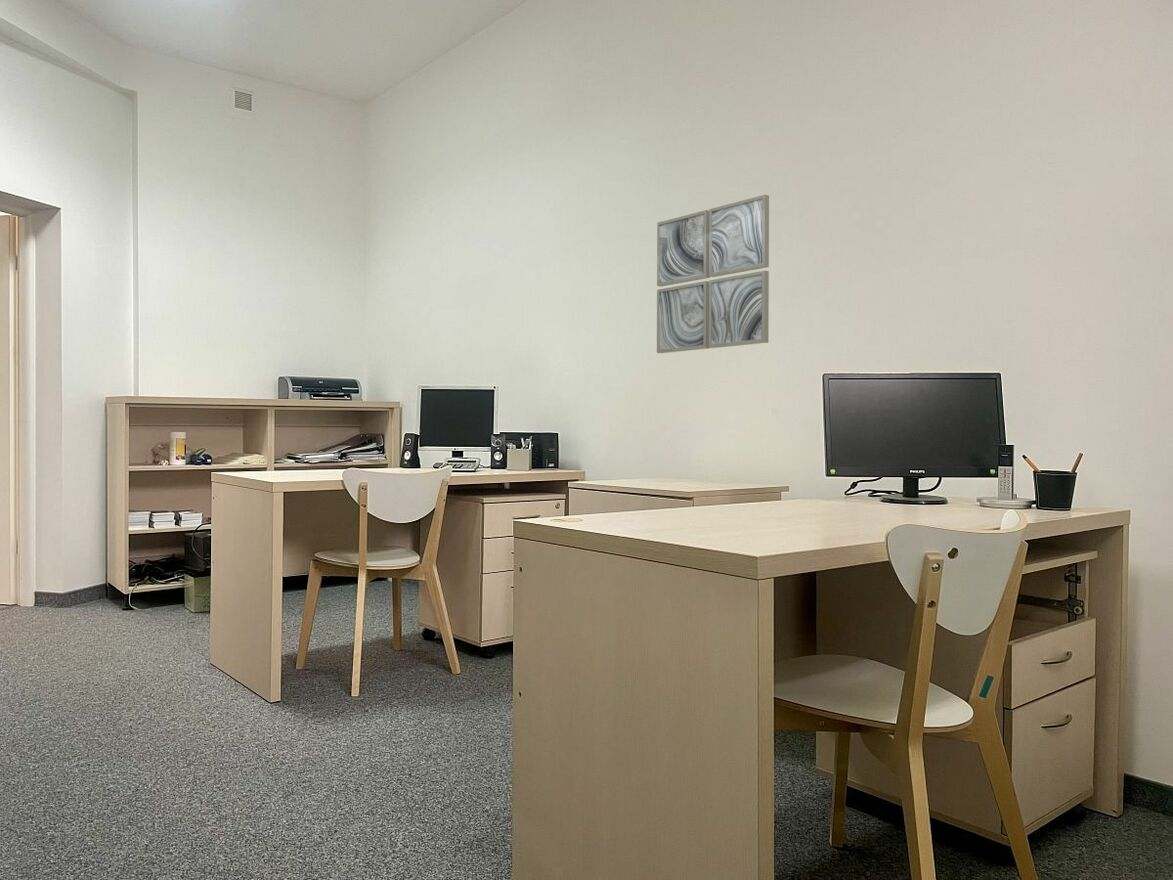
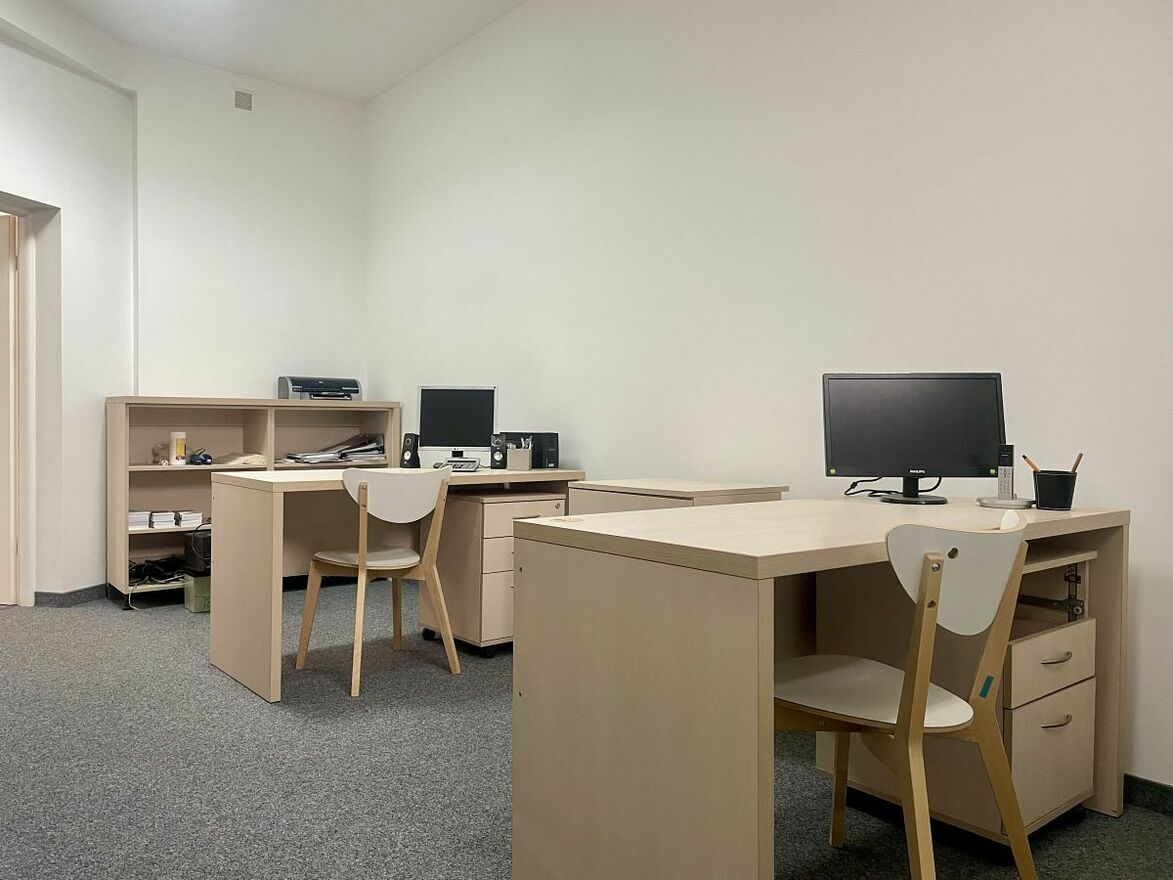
- wall art [656,194,770,354]
